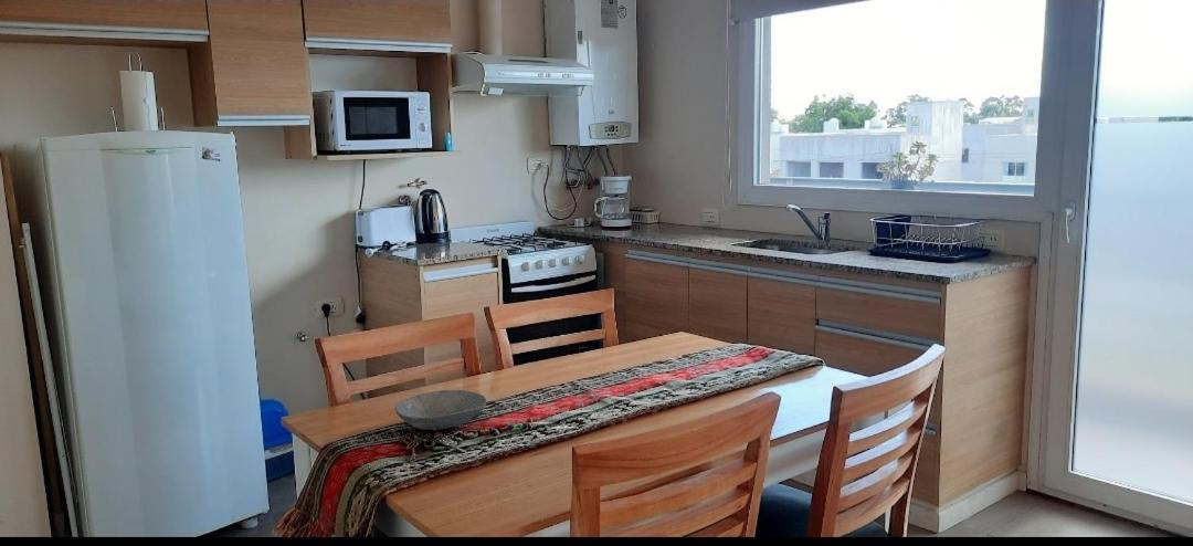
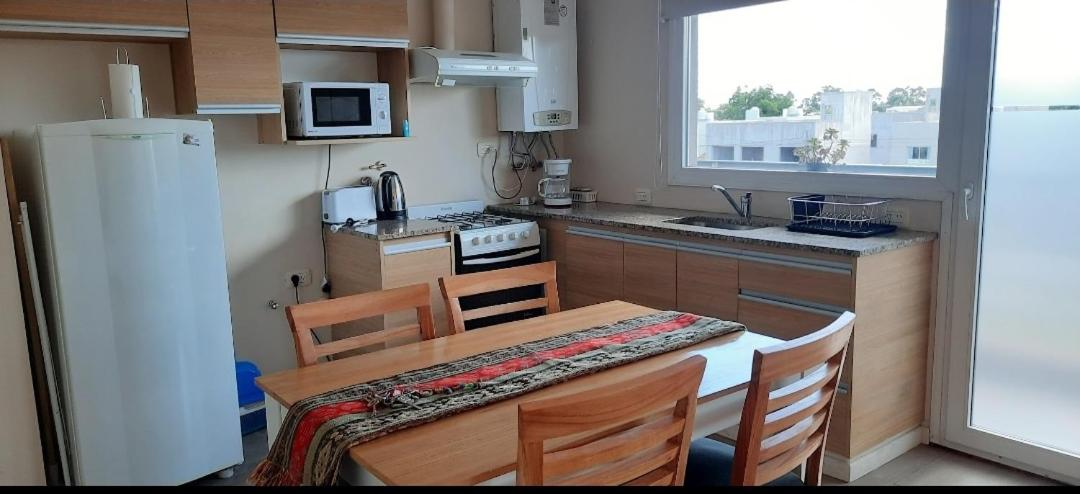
- bowl [394,389,488,432]
